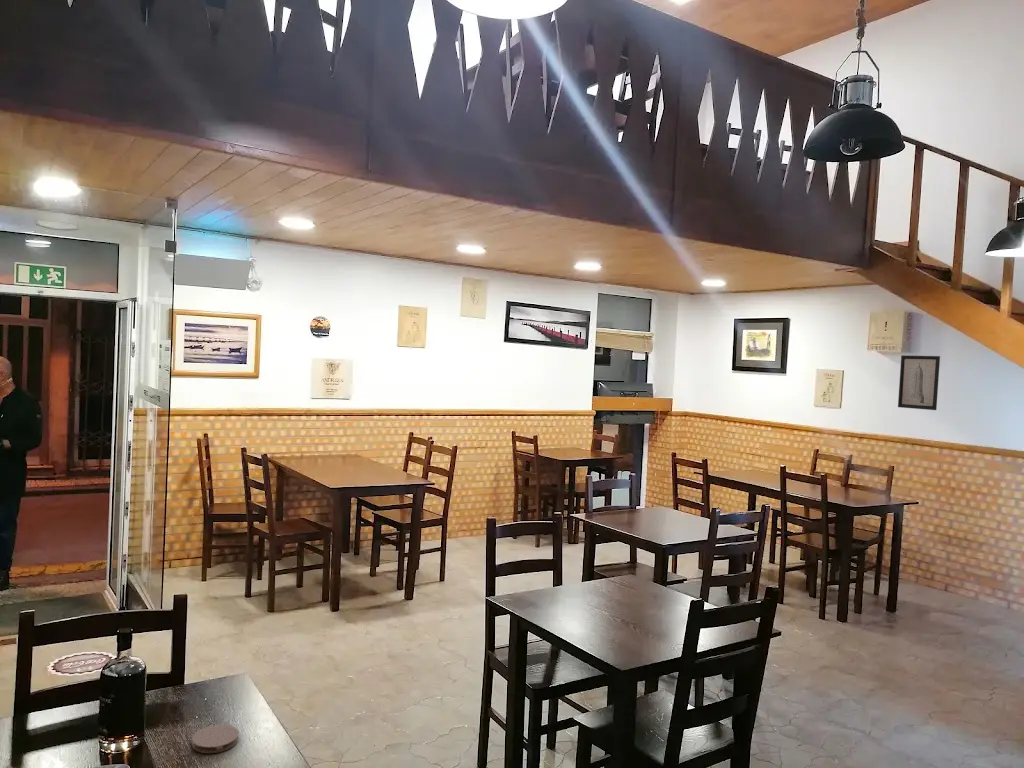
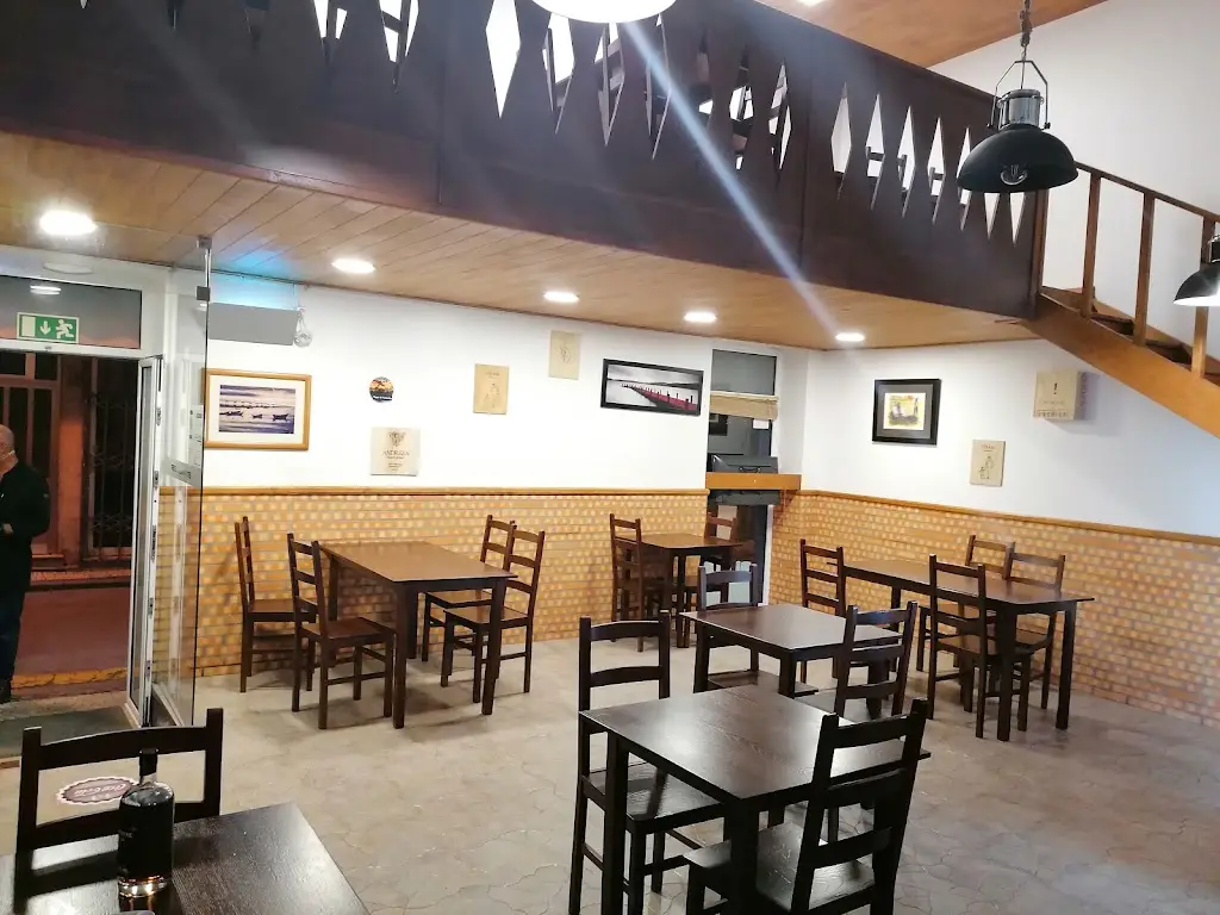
- coaster [191,724,240,754]
- wall art [897,354,941,411]
